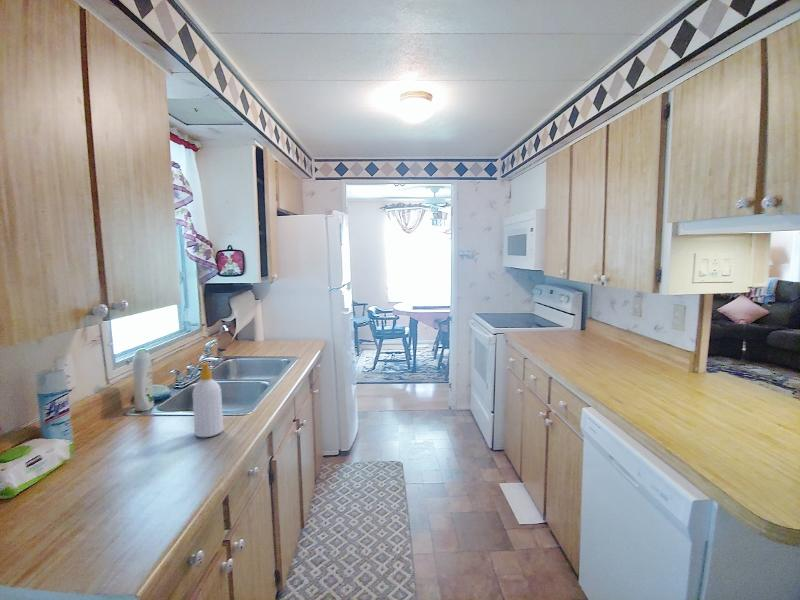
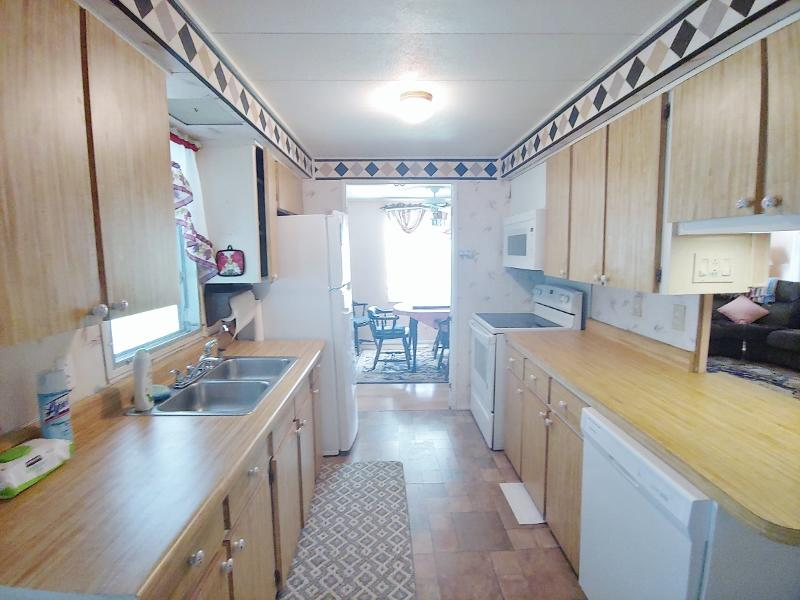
- soap bottle [191,361,224,438]
